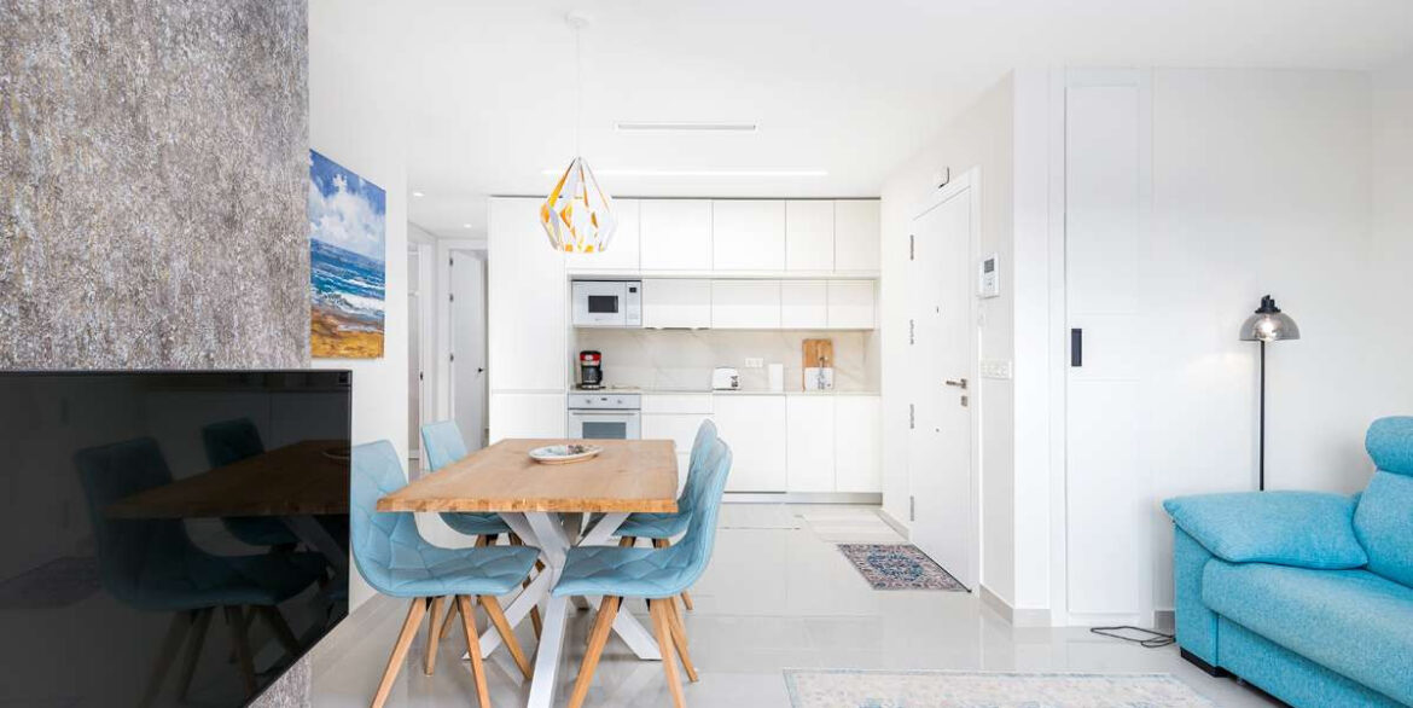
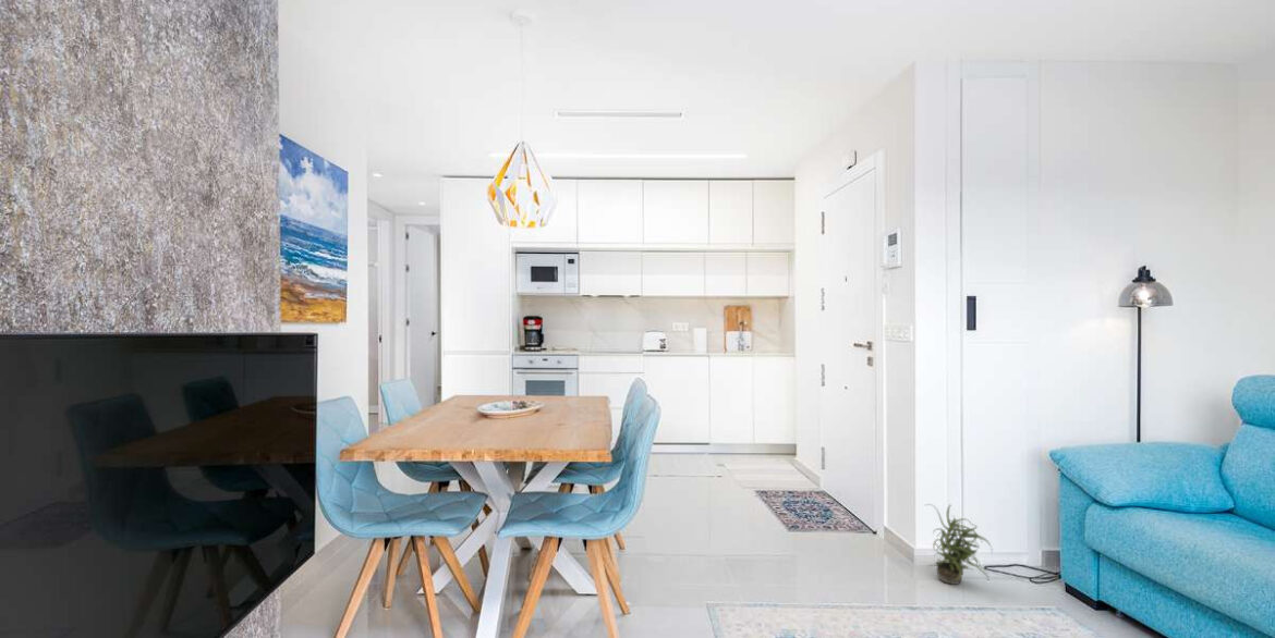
+ potted plant [925,503,994,586]
